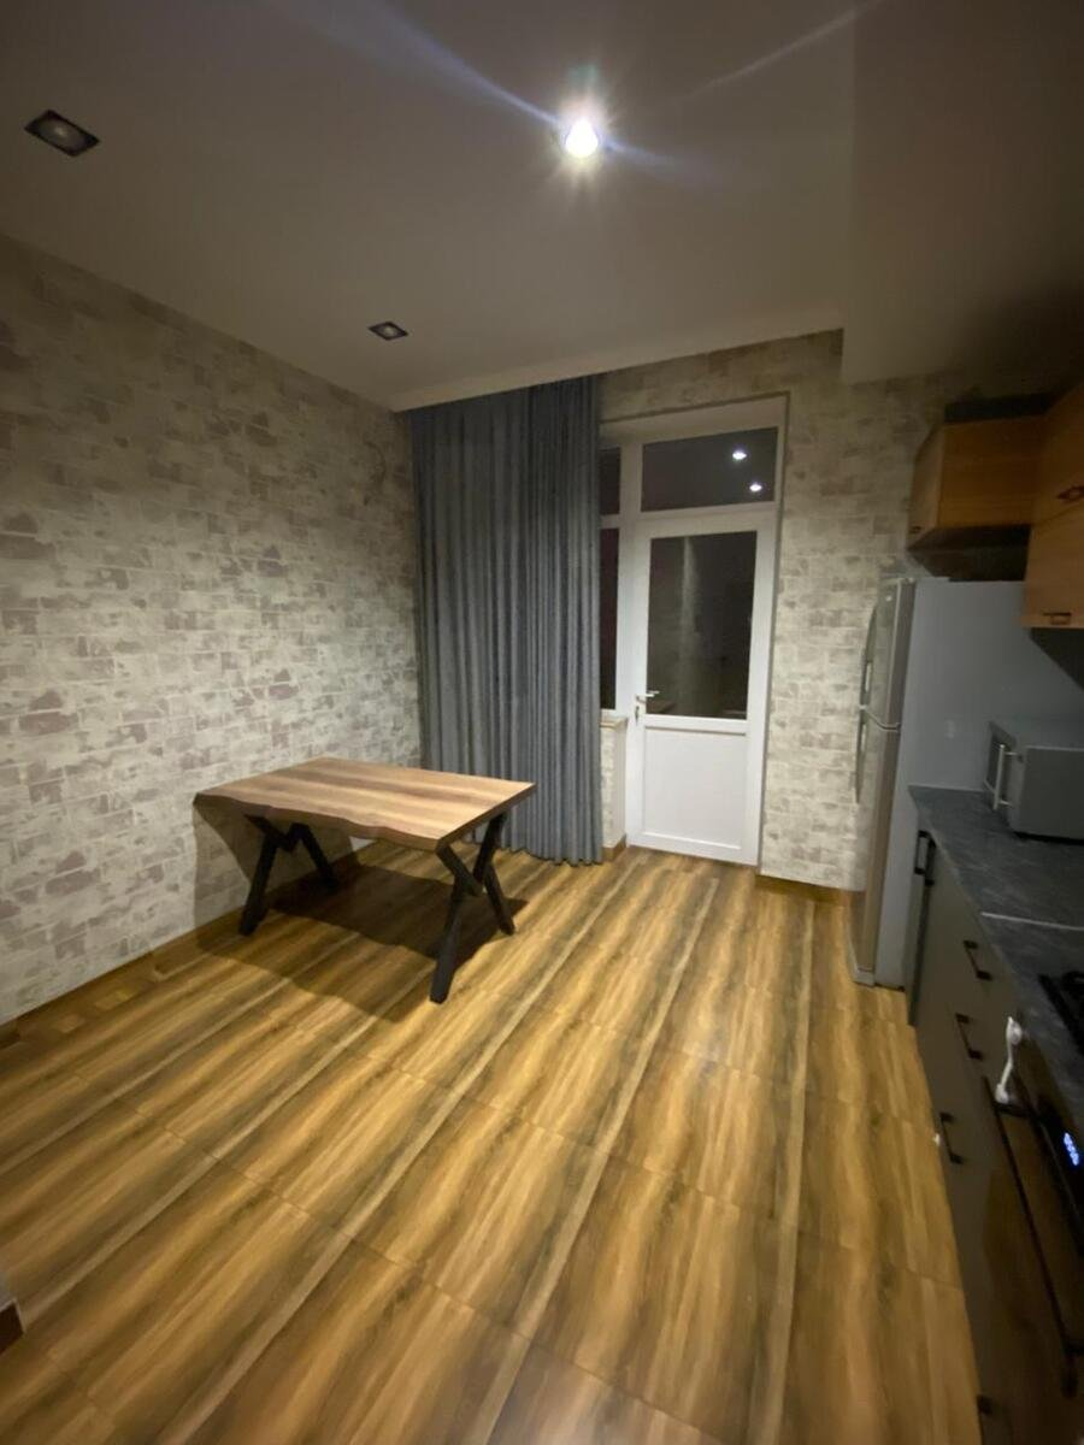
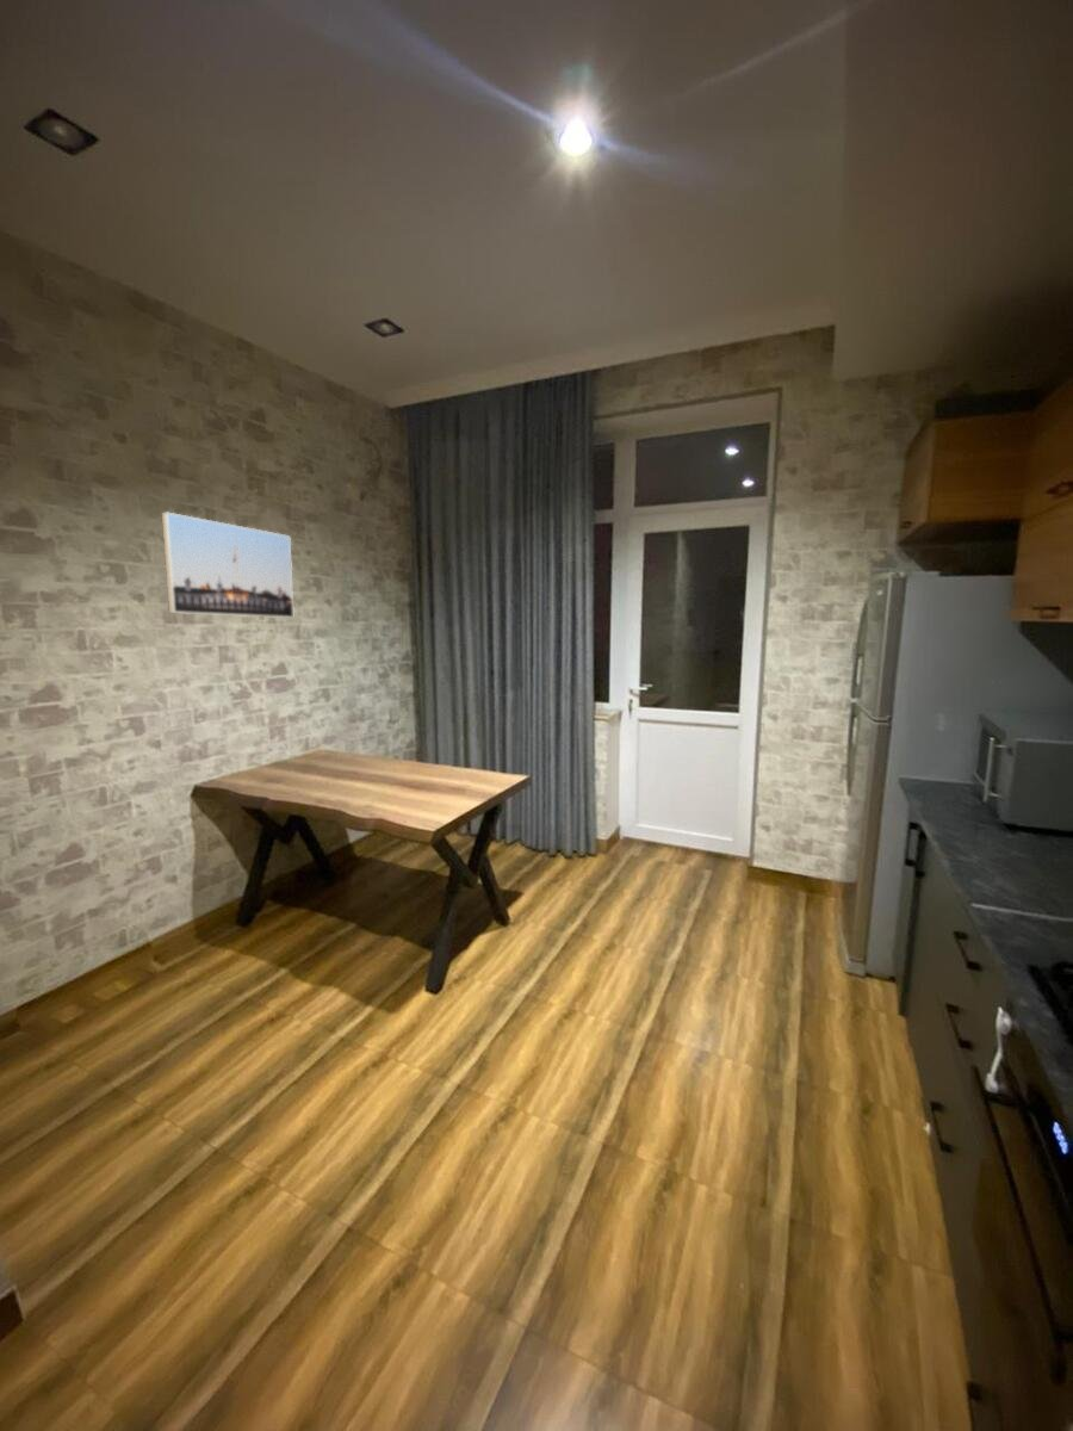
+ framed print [161,510,294,619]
